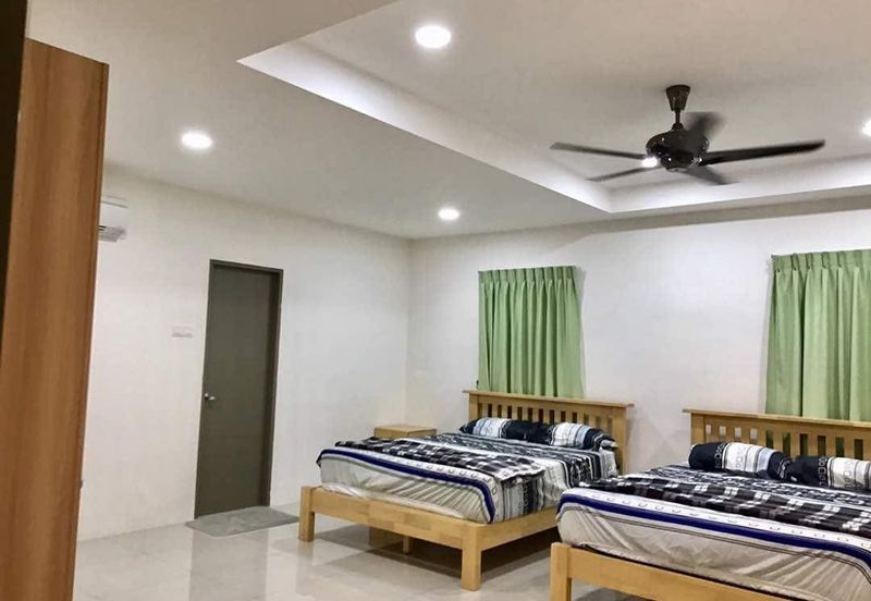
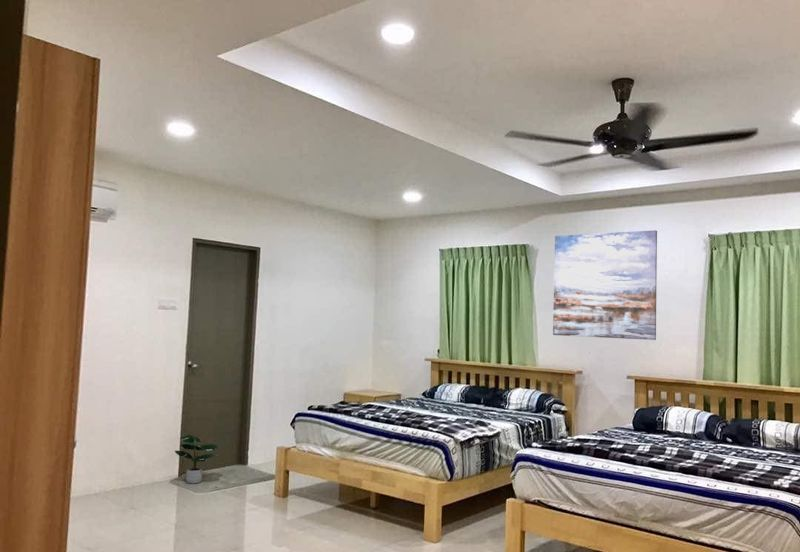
+ potted plant [174,434,221,484]
+ wall art [552,229,658,341]
